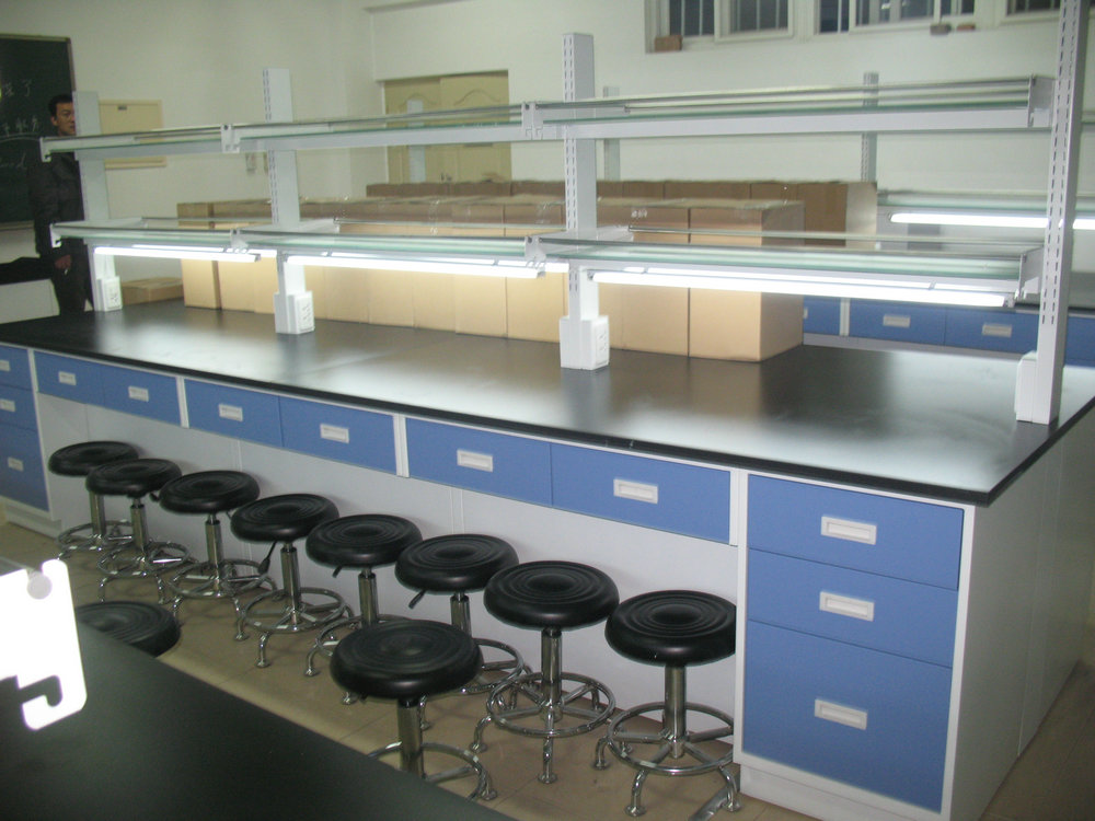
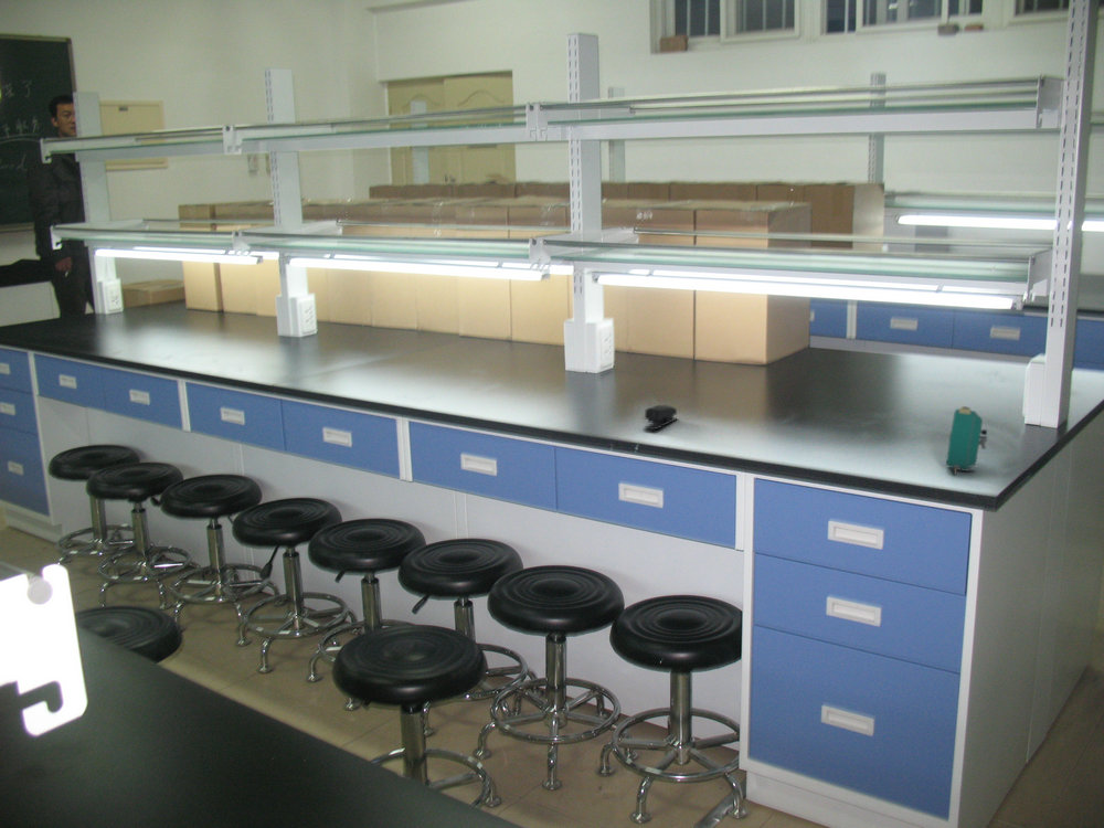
+ stapler [643,404,678,432]
+ alarm clock [945,405,988,476]
